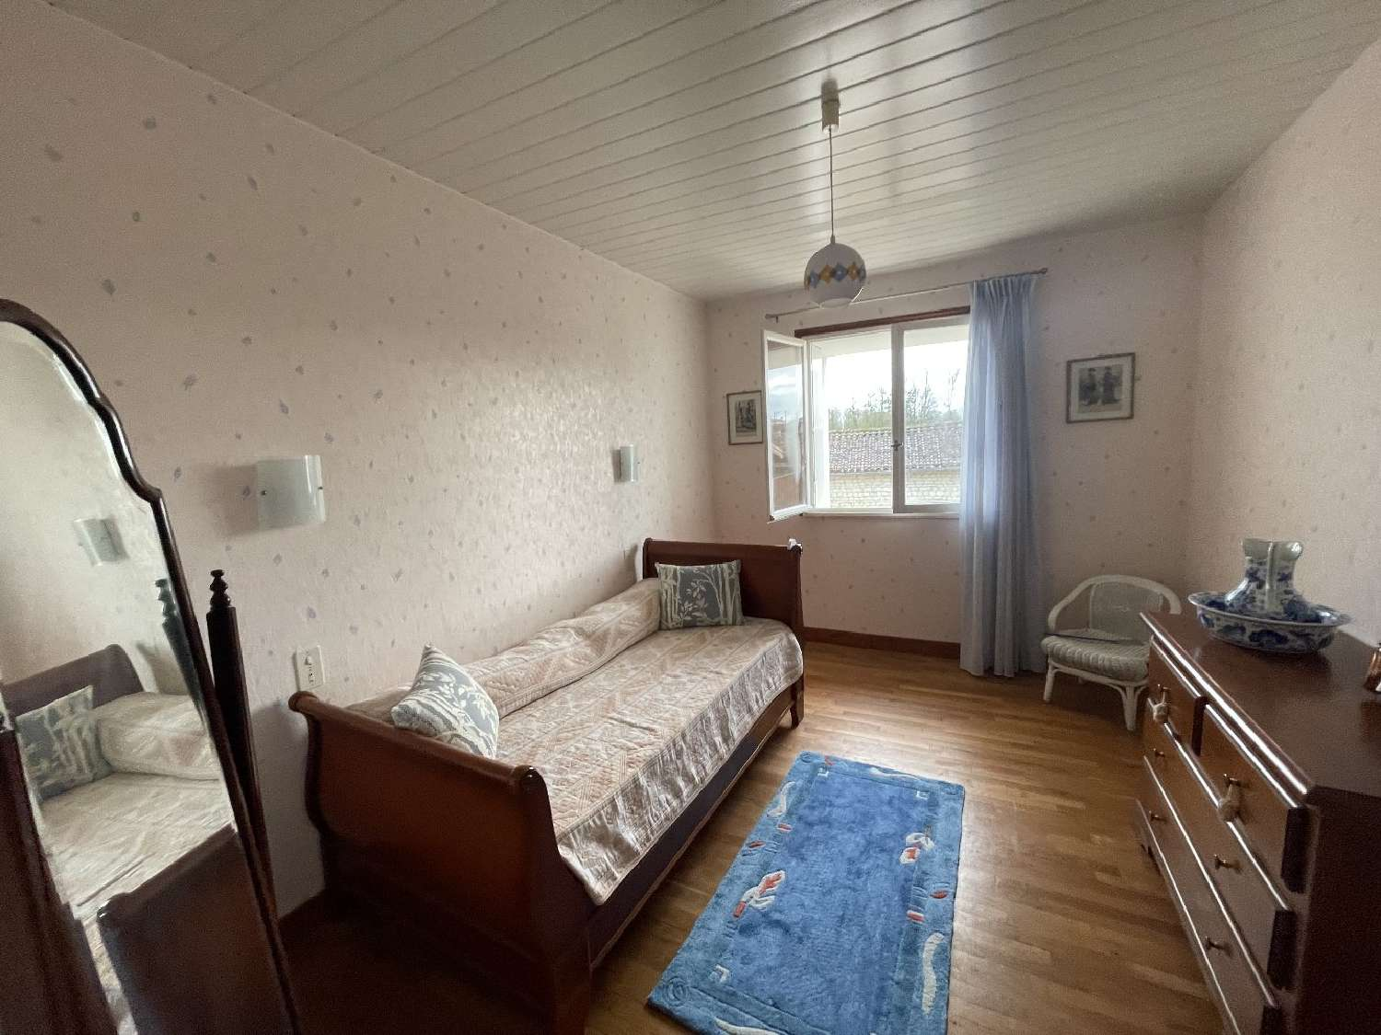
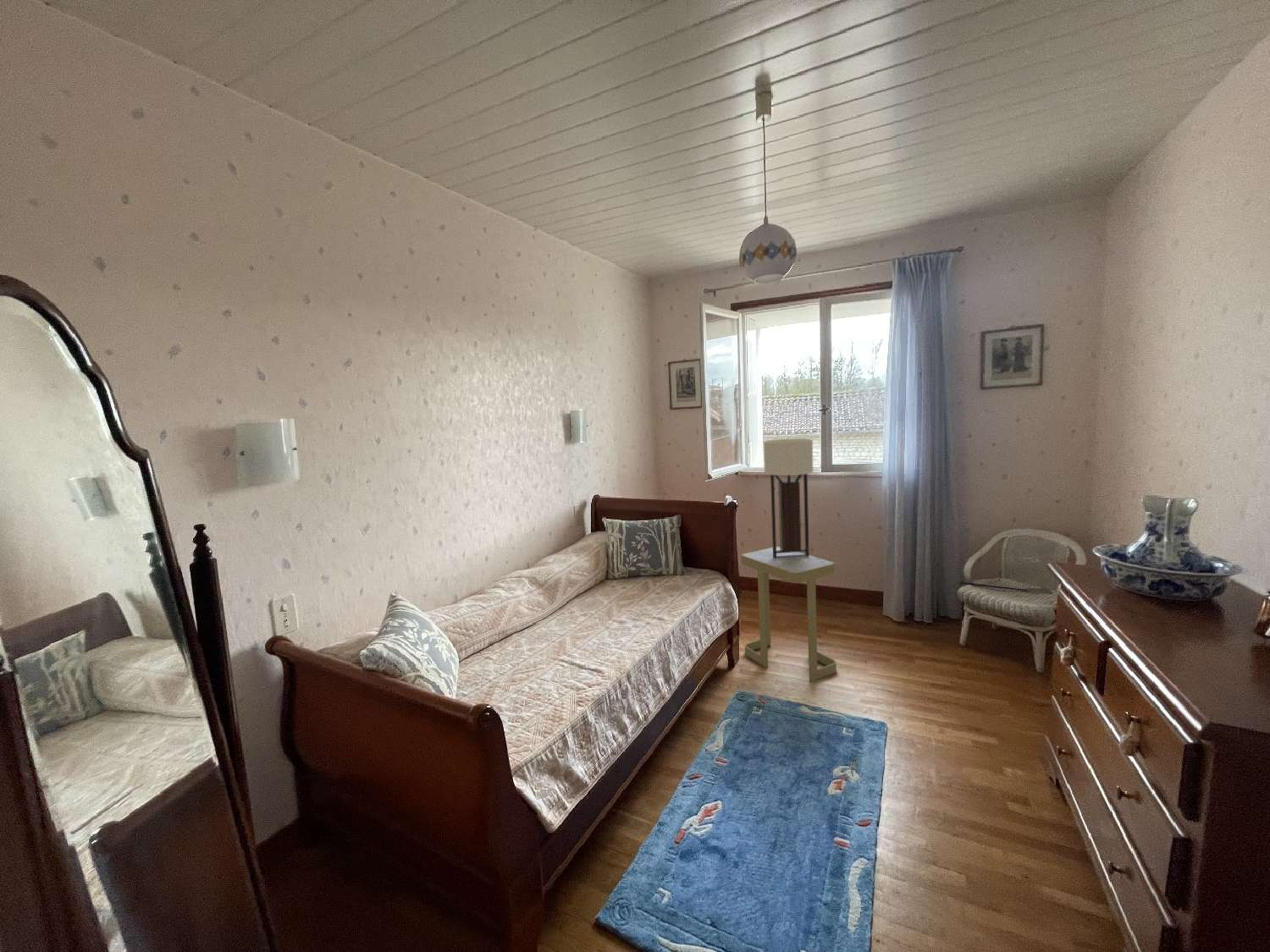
+ wall sconce [763,437,814,559]
+ side table [741,546,837,683]
